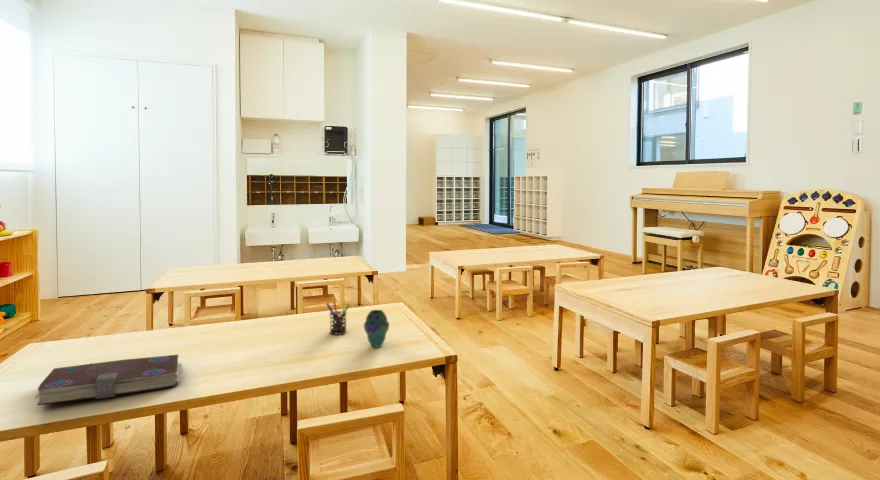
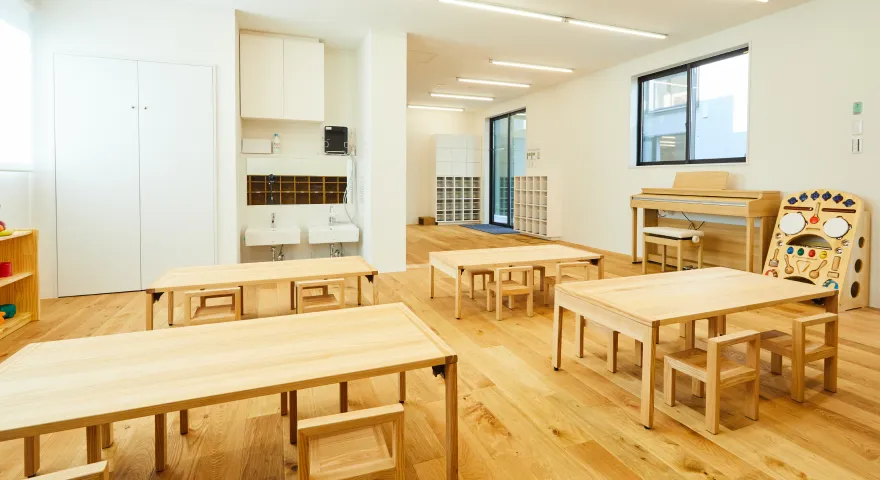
- book [33,354,183,406]
- pen holder [325,299,351,335]
- vase [363,309,390,348]
